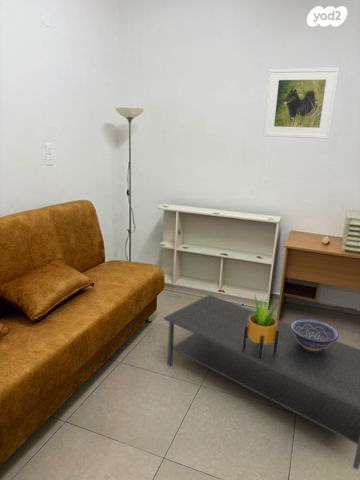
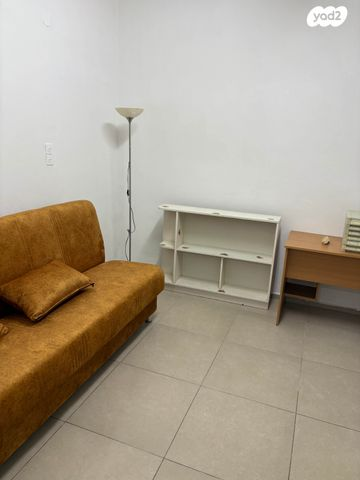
- potted plant [243,293,281,359]
- decorative bowl [290,318,340,350]
- coffee table [163,294,360,471]
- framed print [262,67,340,140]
